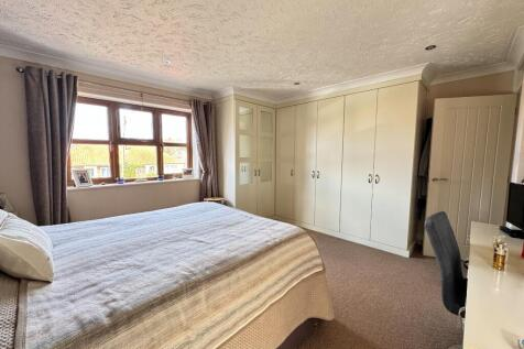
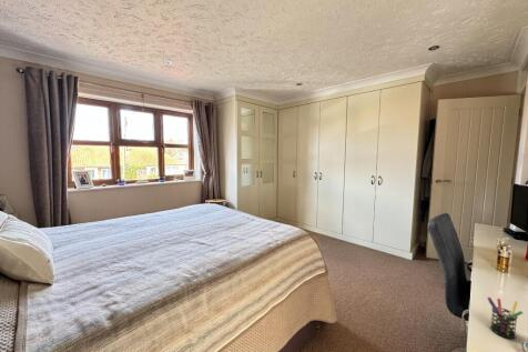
+ pen holder [486,296,524,340]
